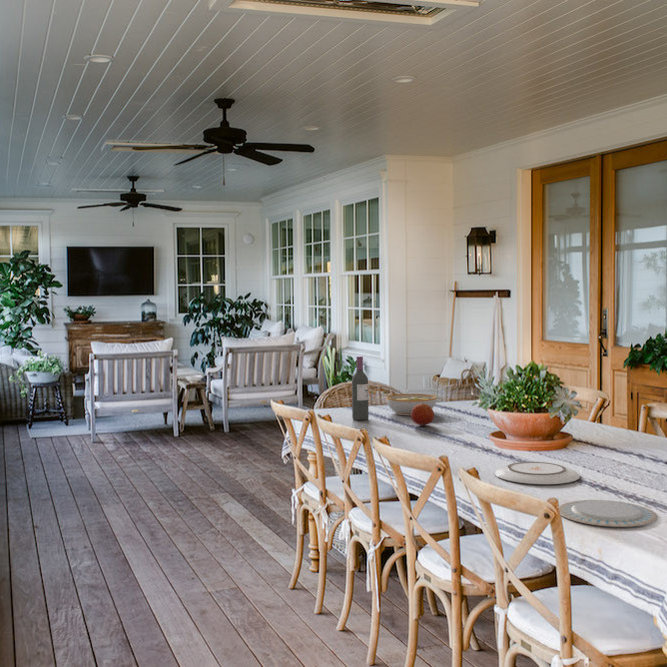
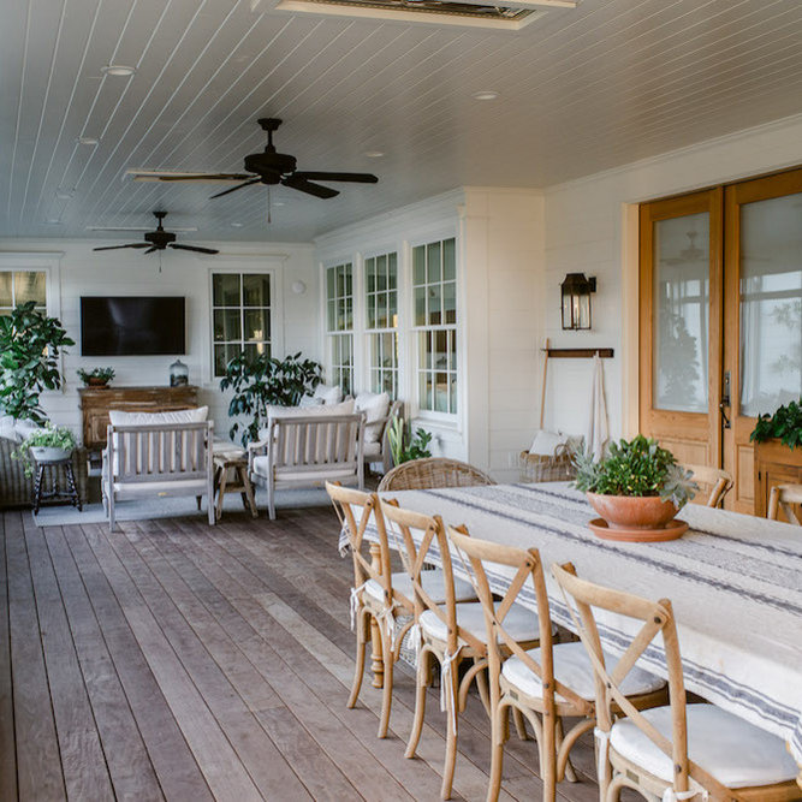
- fruit [410,403,435,426]
- plate [493,461,581,485]
- chinaware [558,499,659,528]
- bowl [385,393,438,416]
- wine bottle [351,355,370,421]
